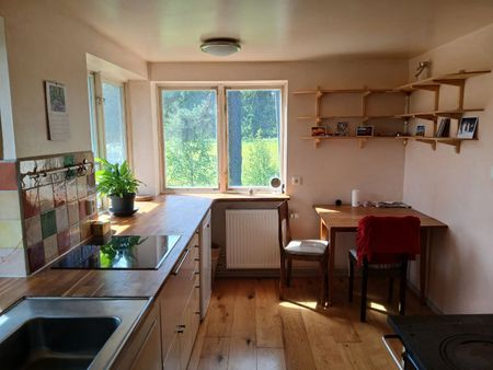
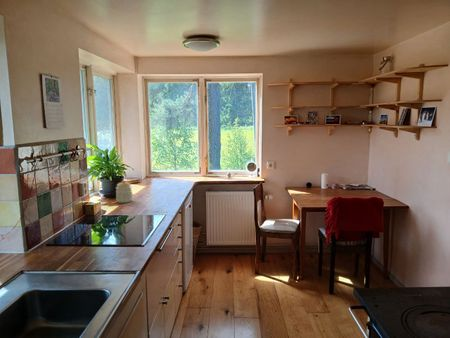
+ jar [115,179,133,204]
